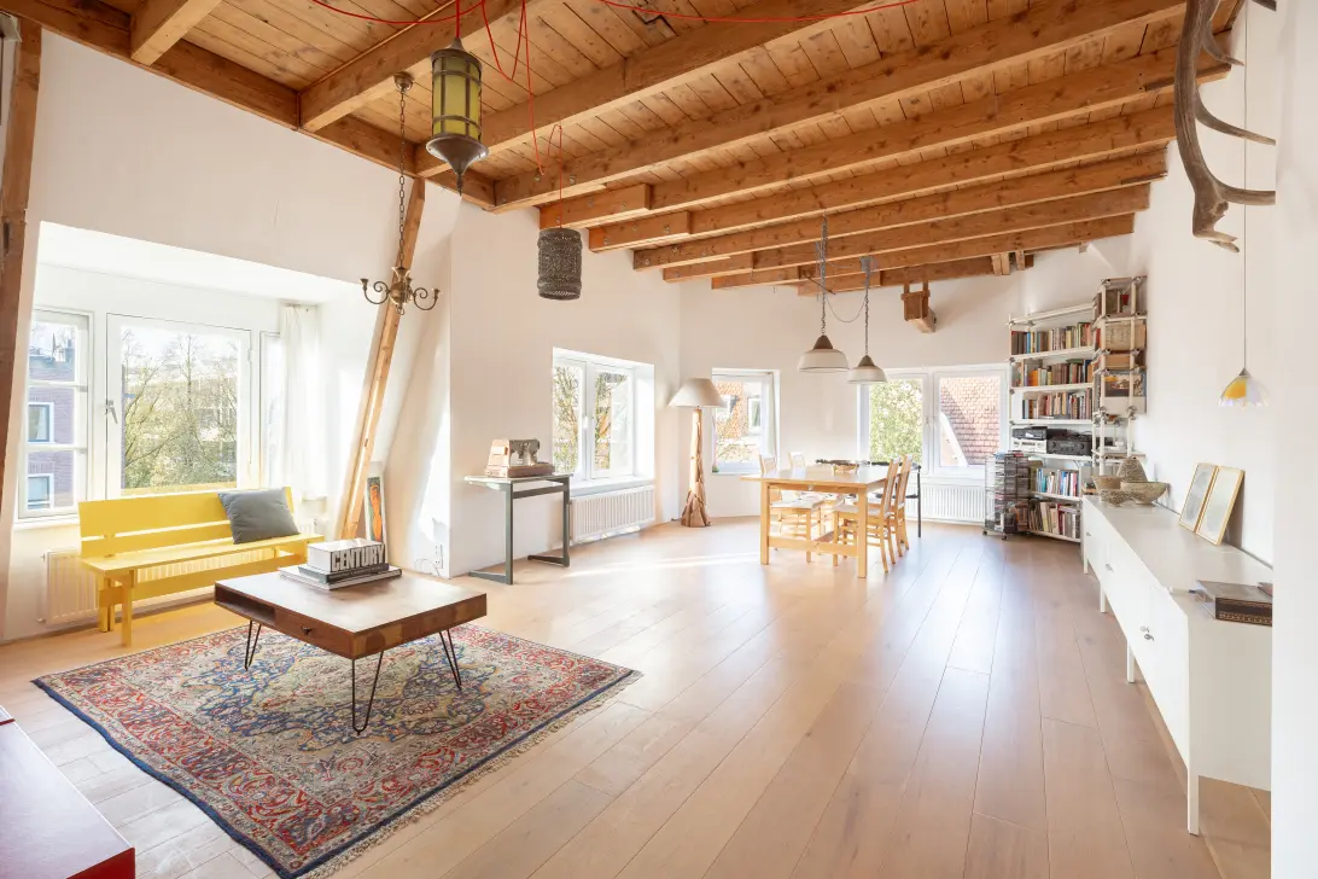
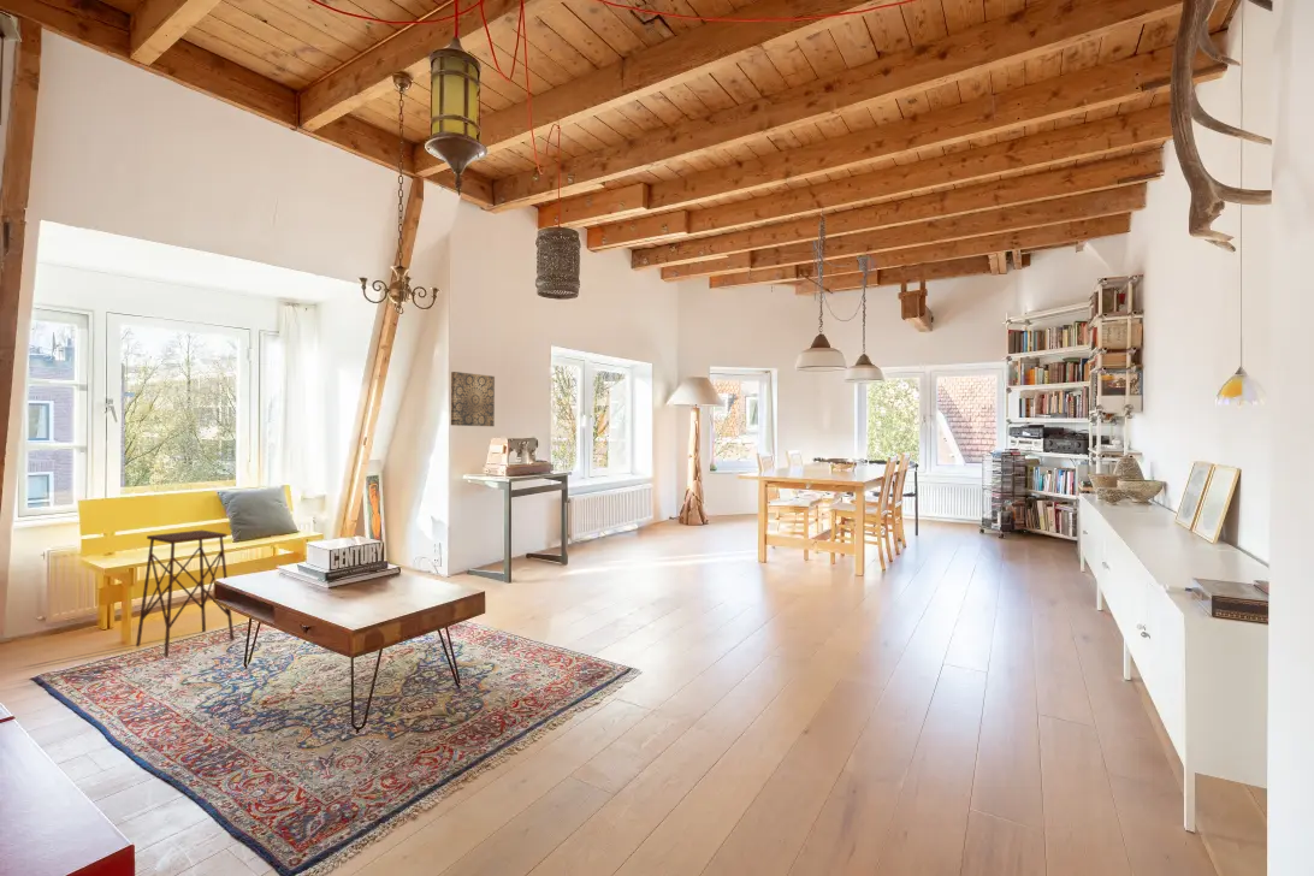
+ wall art [450,371,496,427]
+ side table [135,529,236,658]
